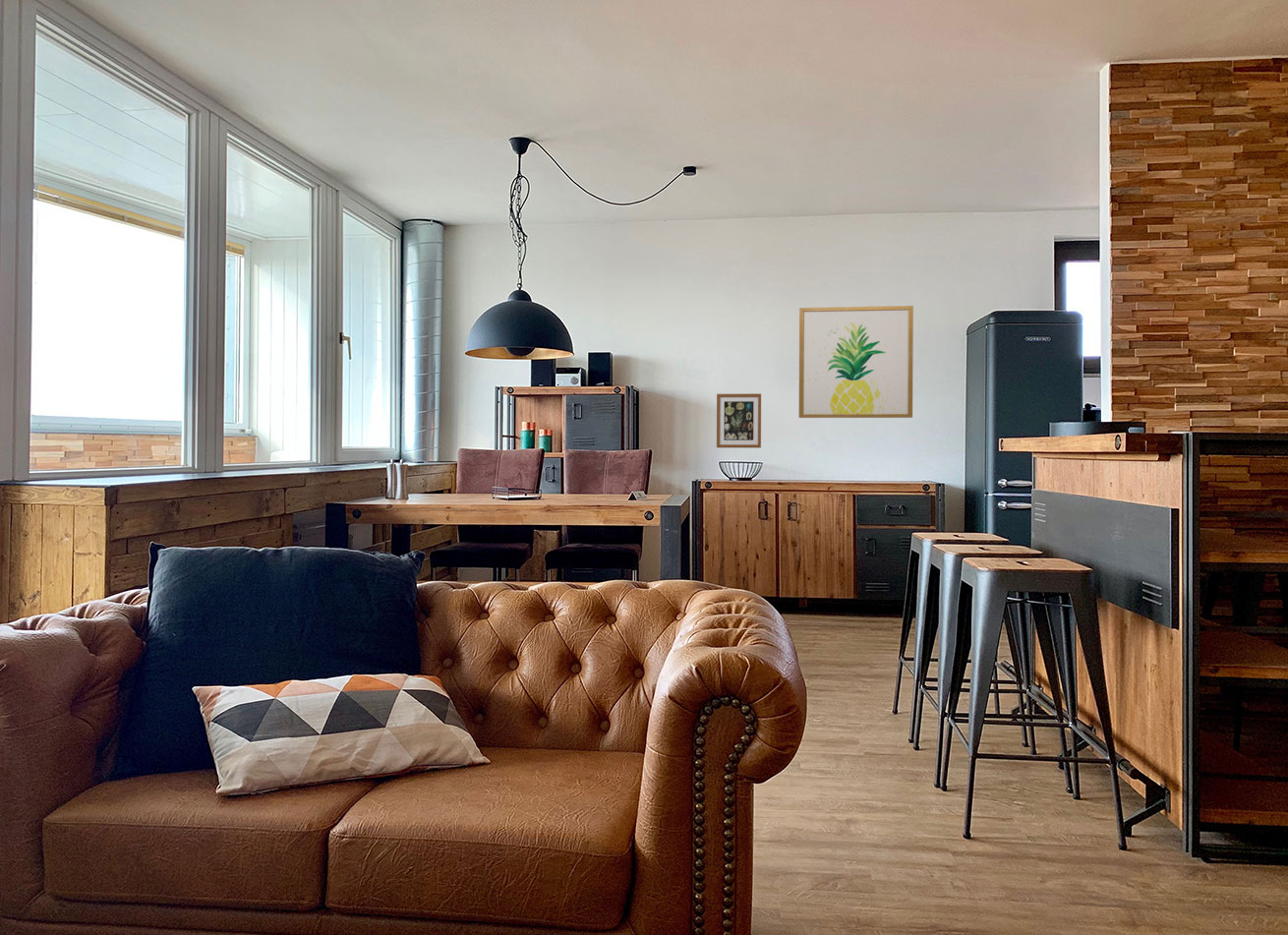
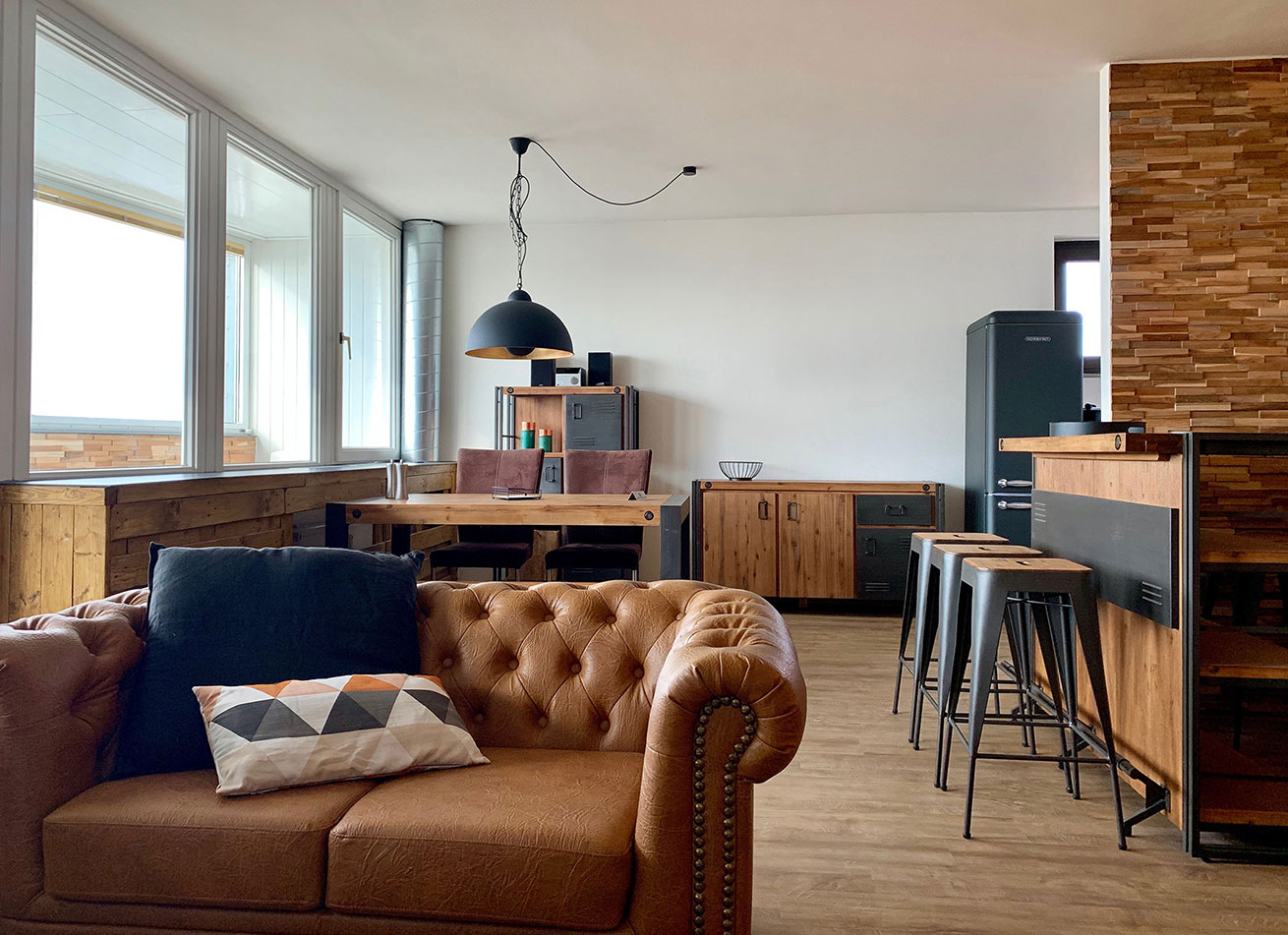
- wall art [716,392,762,449]
- wall art [797,305,914,419]
